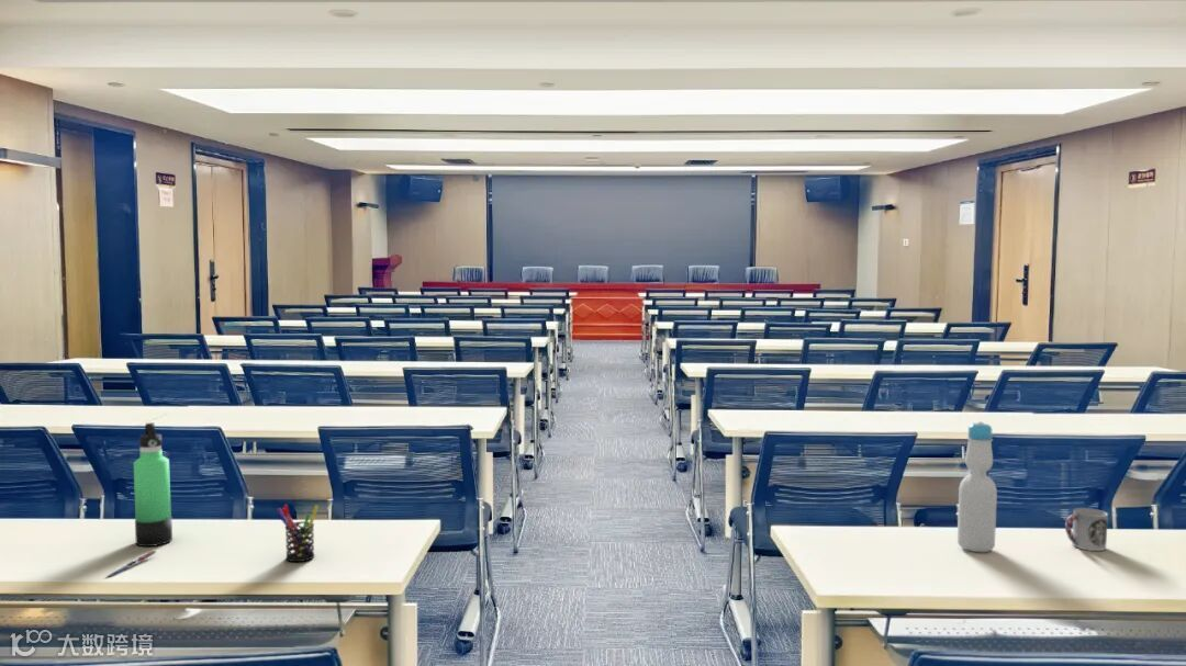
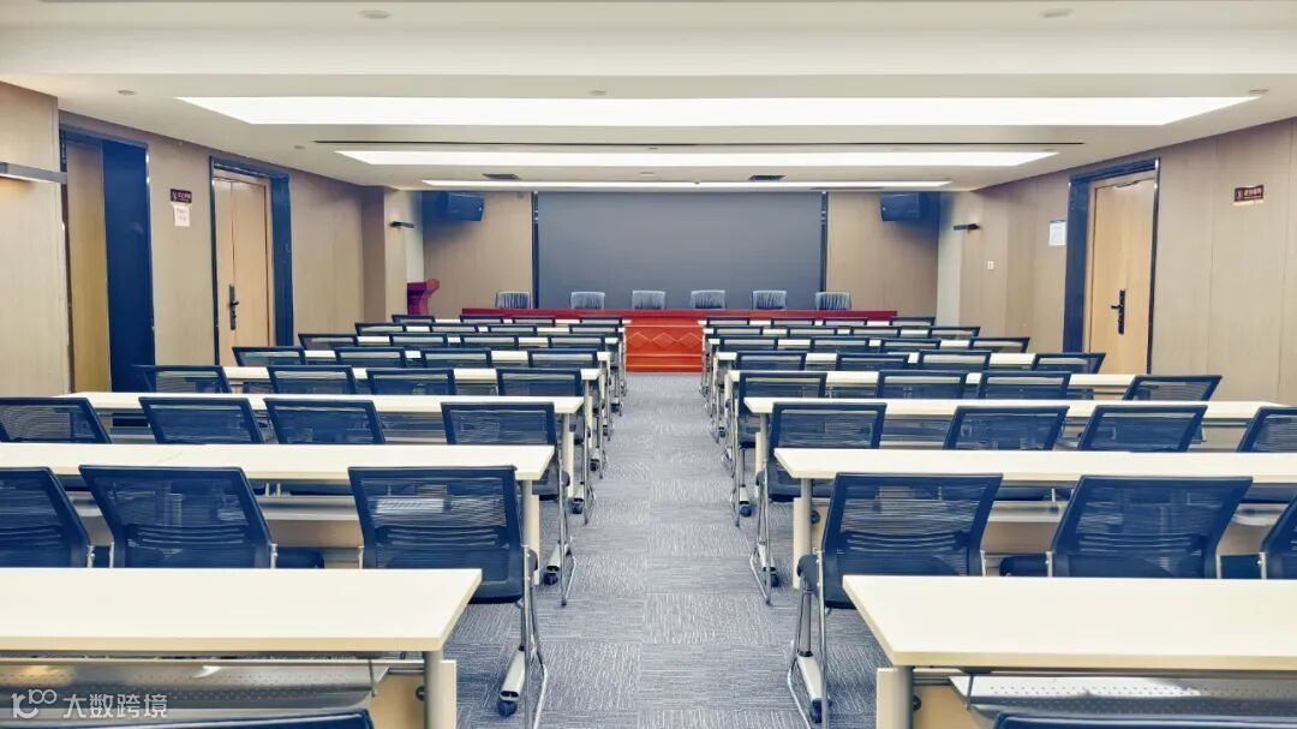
- pen [107,550,157,578]
- bottle [956,420,998,553]
- cup [1064,507,1109,552]
- pen holder [276,504,320,563]
- thermos bottle [133,421,174,548]
